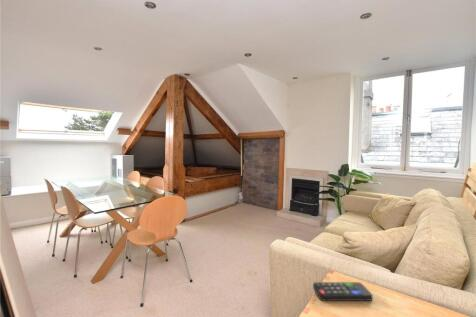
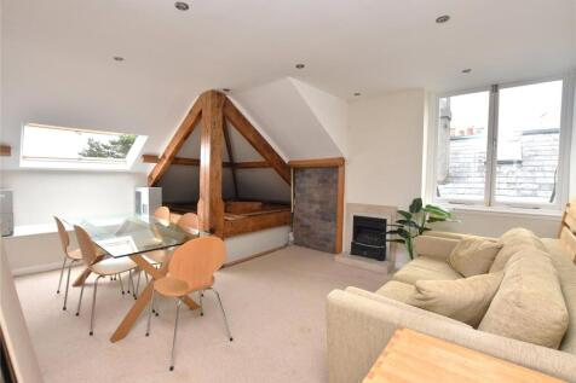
- remote control [312,281,374,302]
